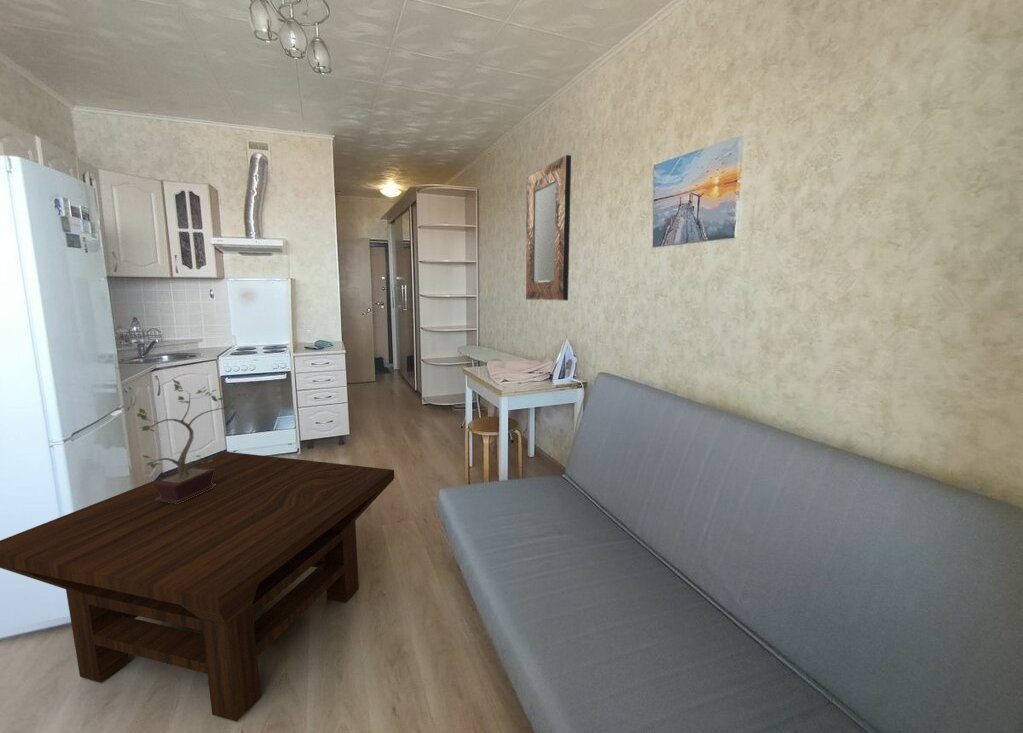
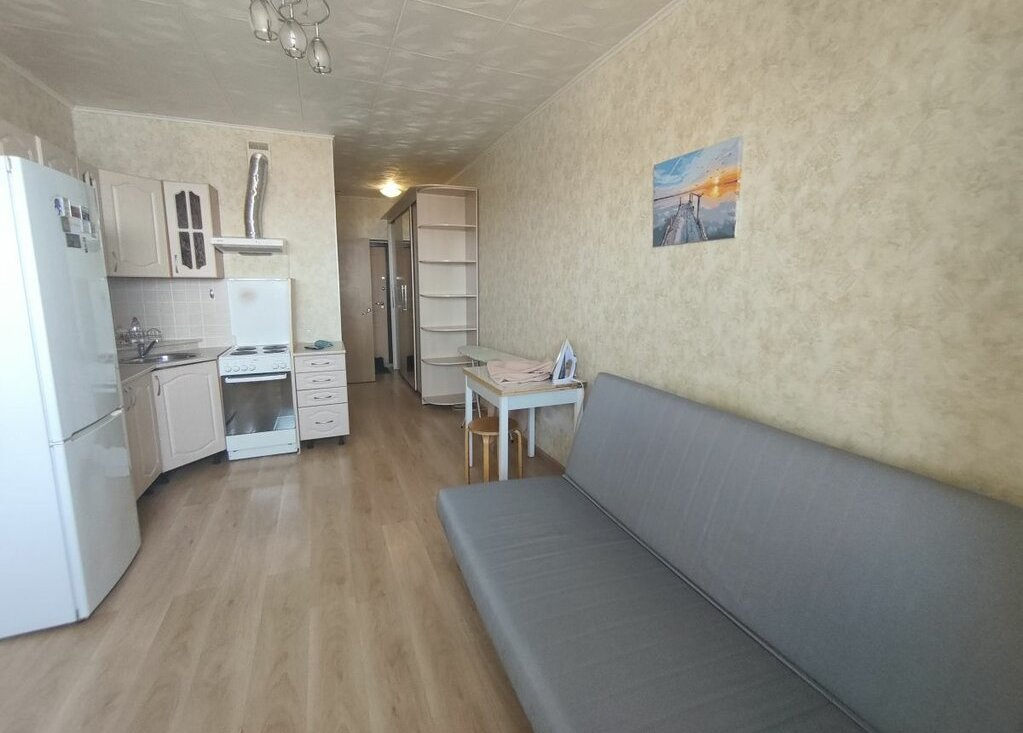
- home mirror [525,154,572,301]
- coffee table [0,451,395,723]
- potted plant [136,379,247,504]
